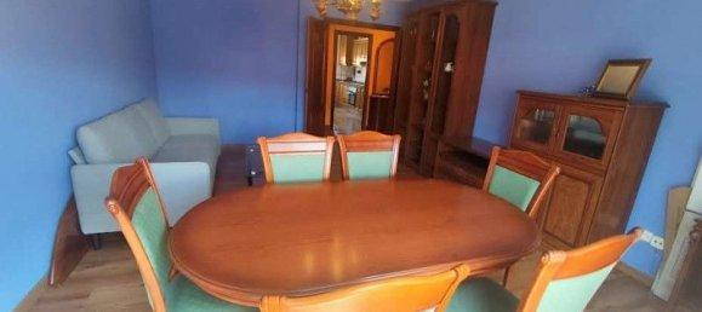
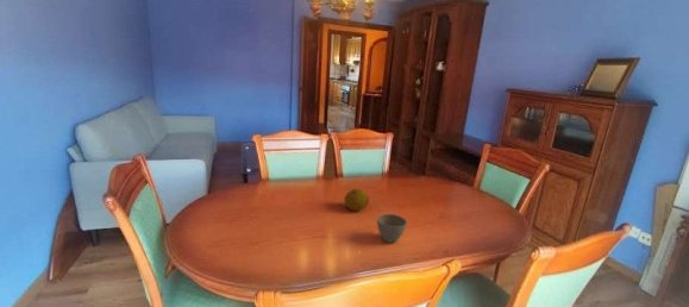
+ flower pot [376,213,408,244]
+ fruit [344,187,370,212]
